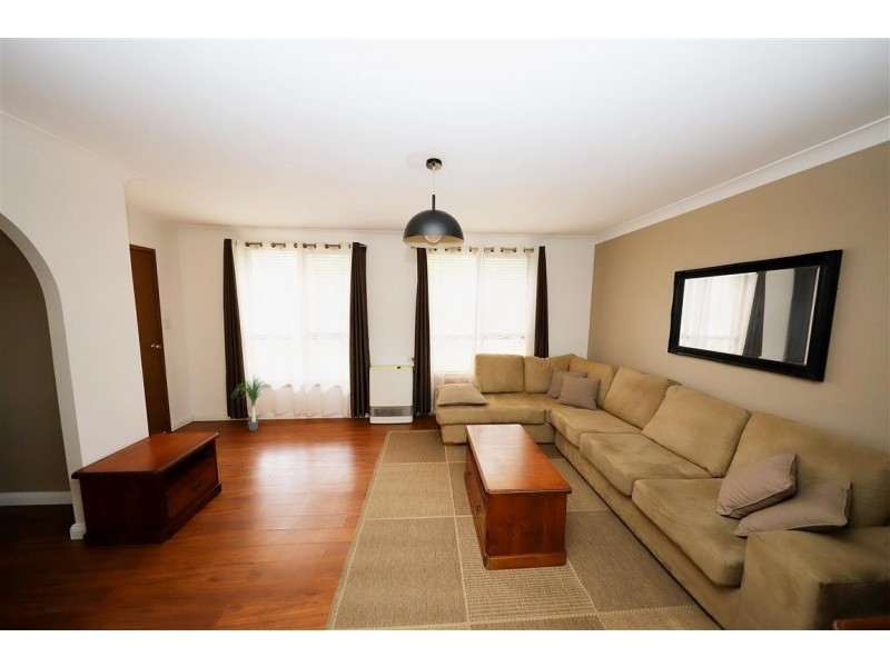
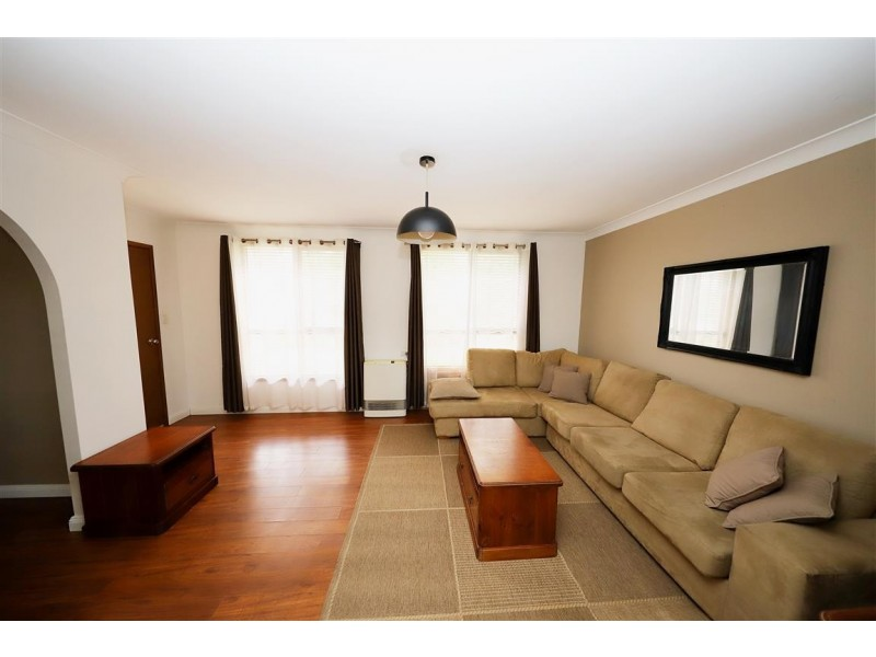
- potted plant [230,372,271,431]
